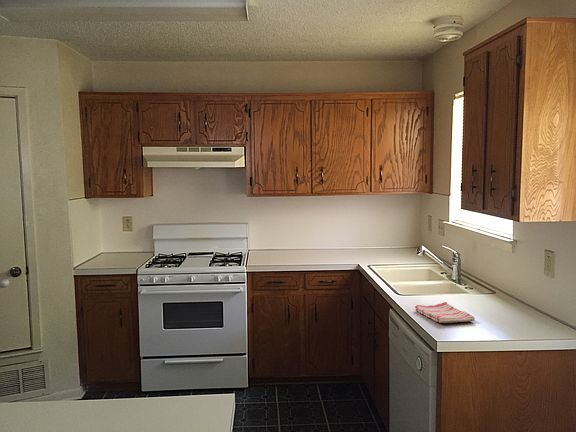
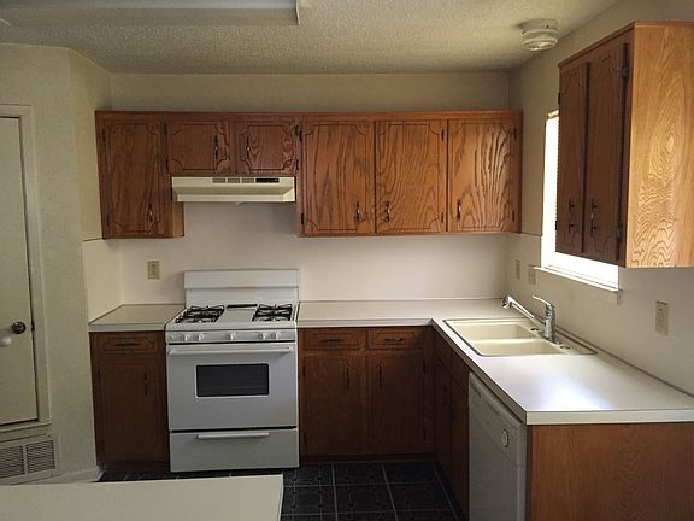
- dish towel [414,301,476,324]
